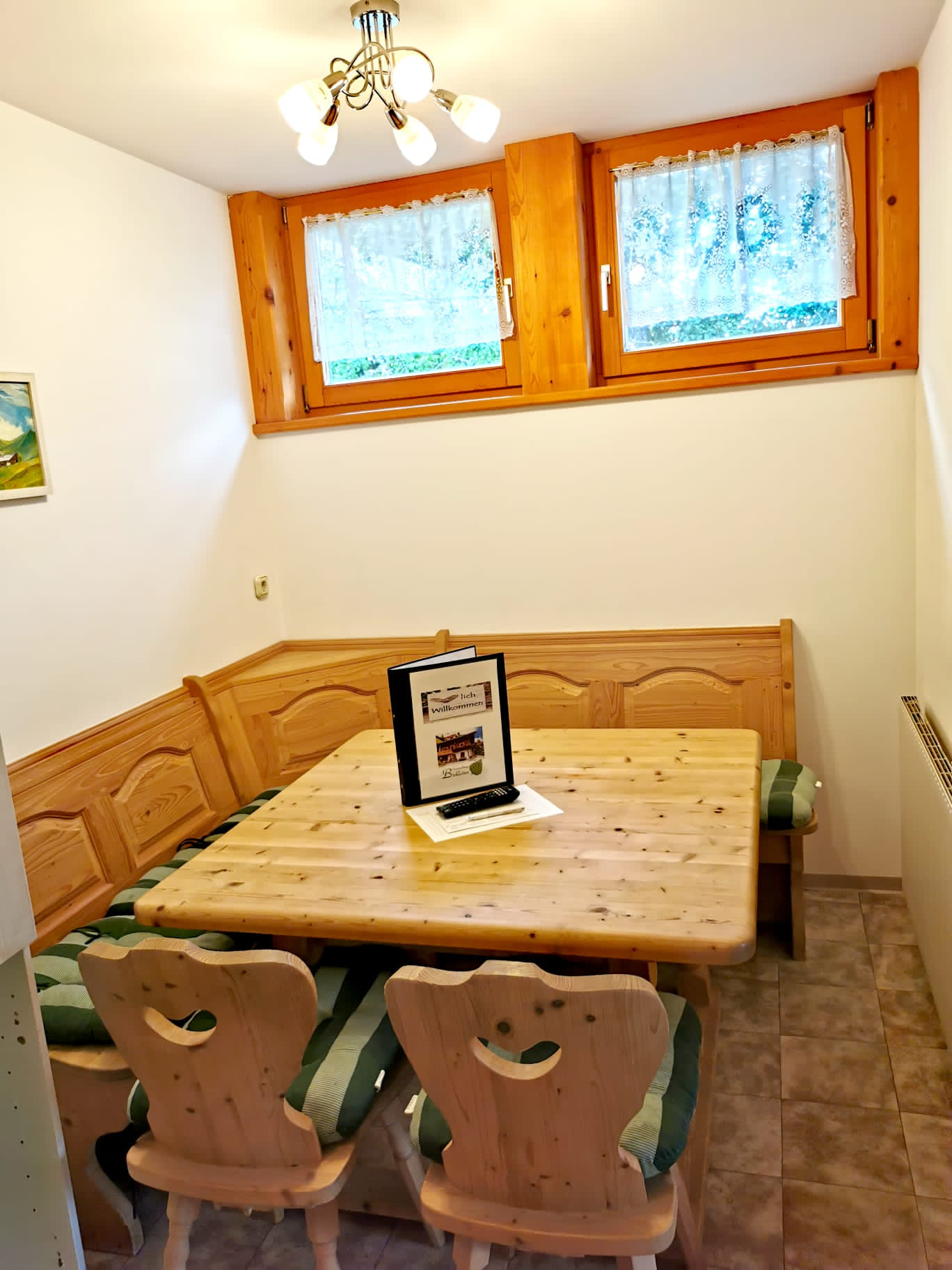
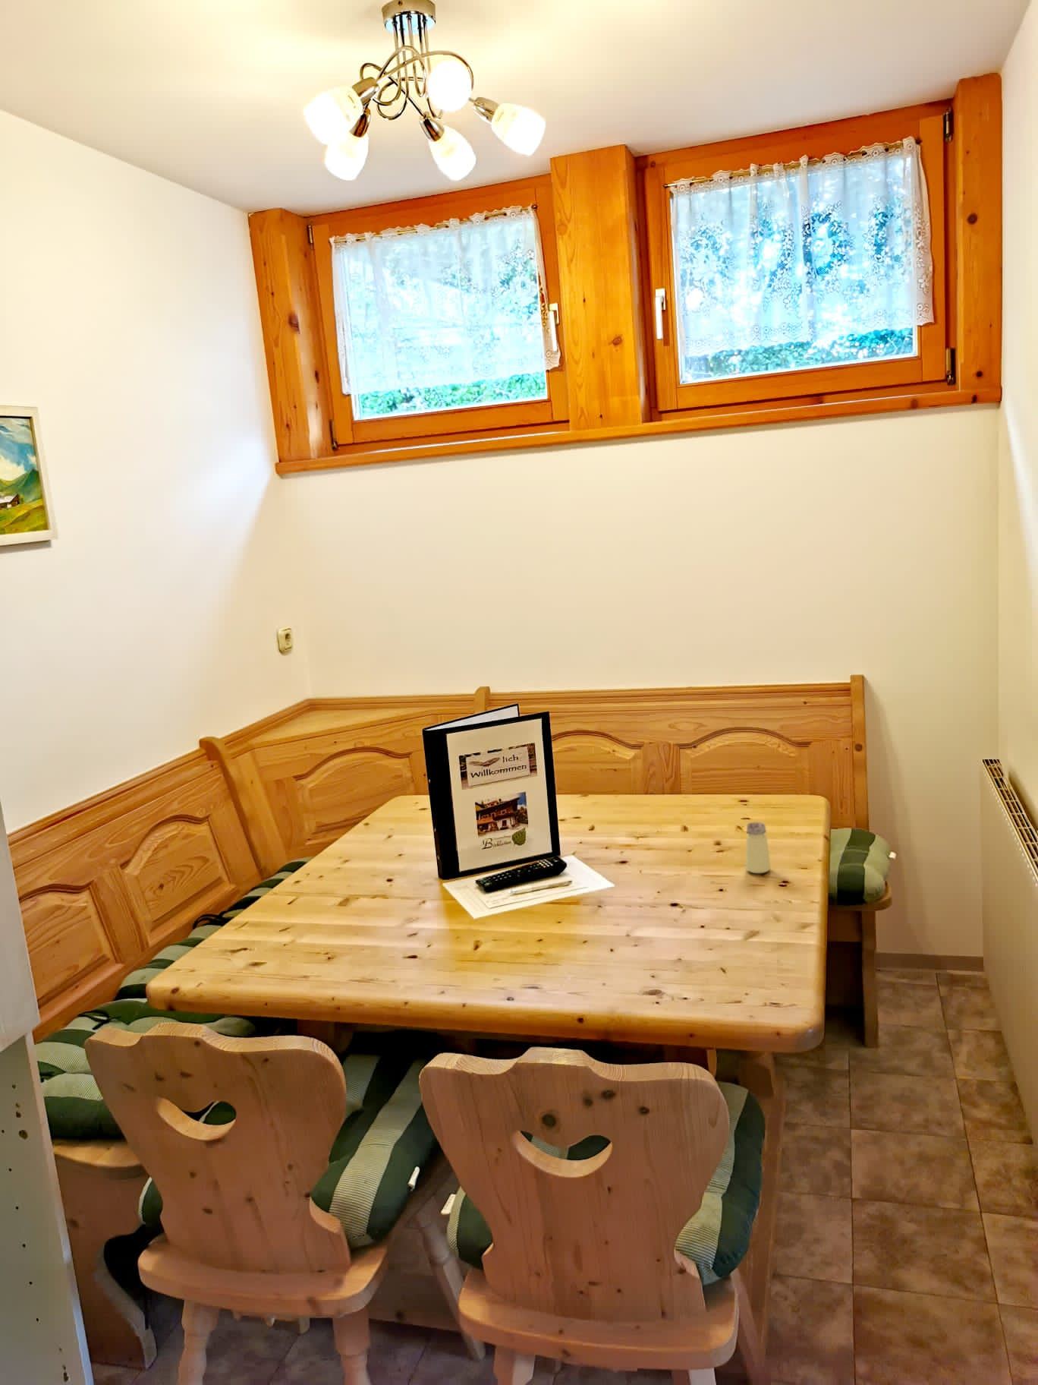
+ saltshaker [745,821,772,874]
